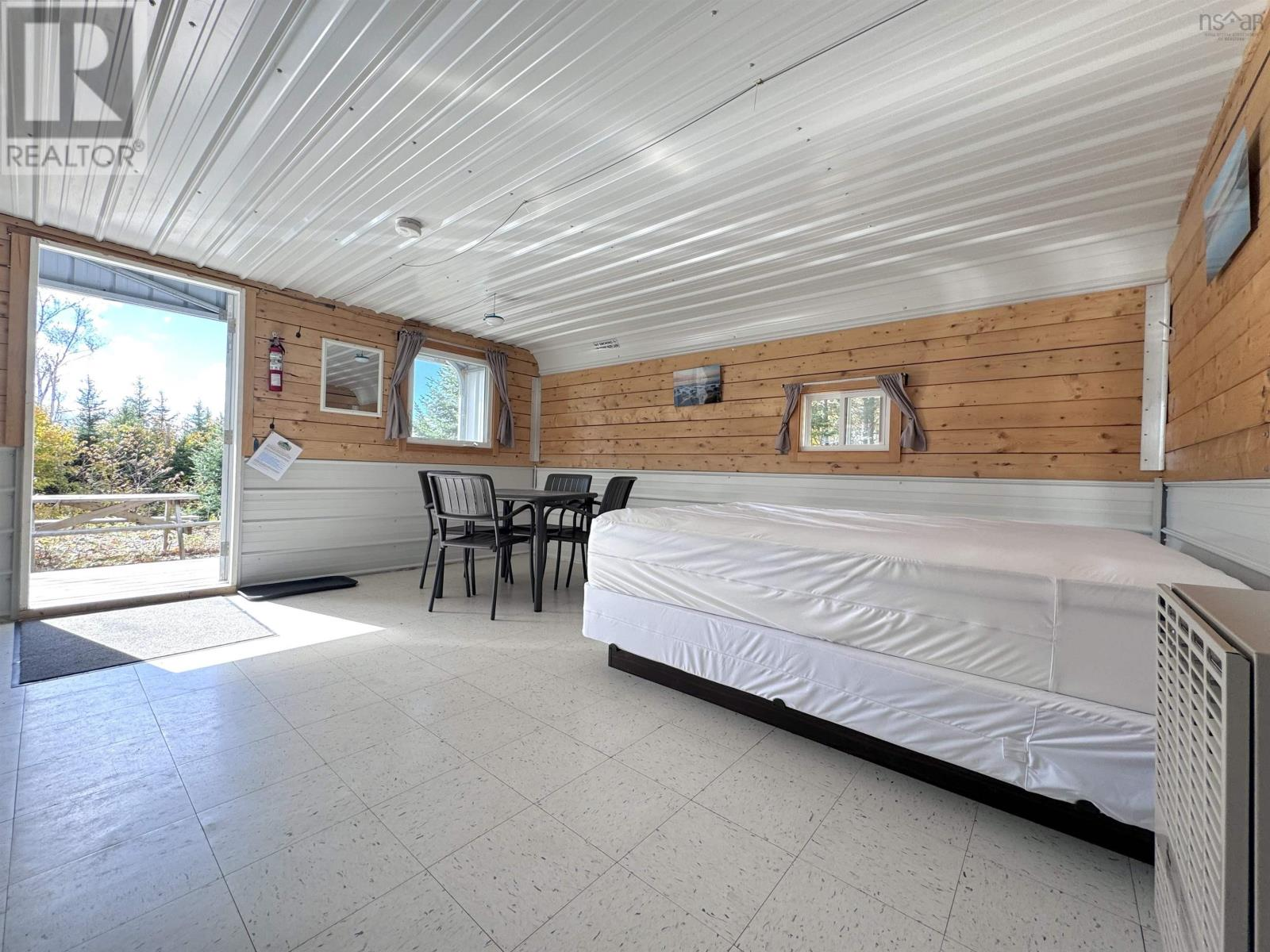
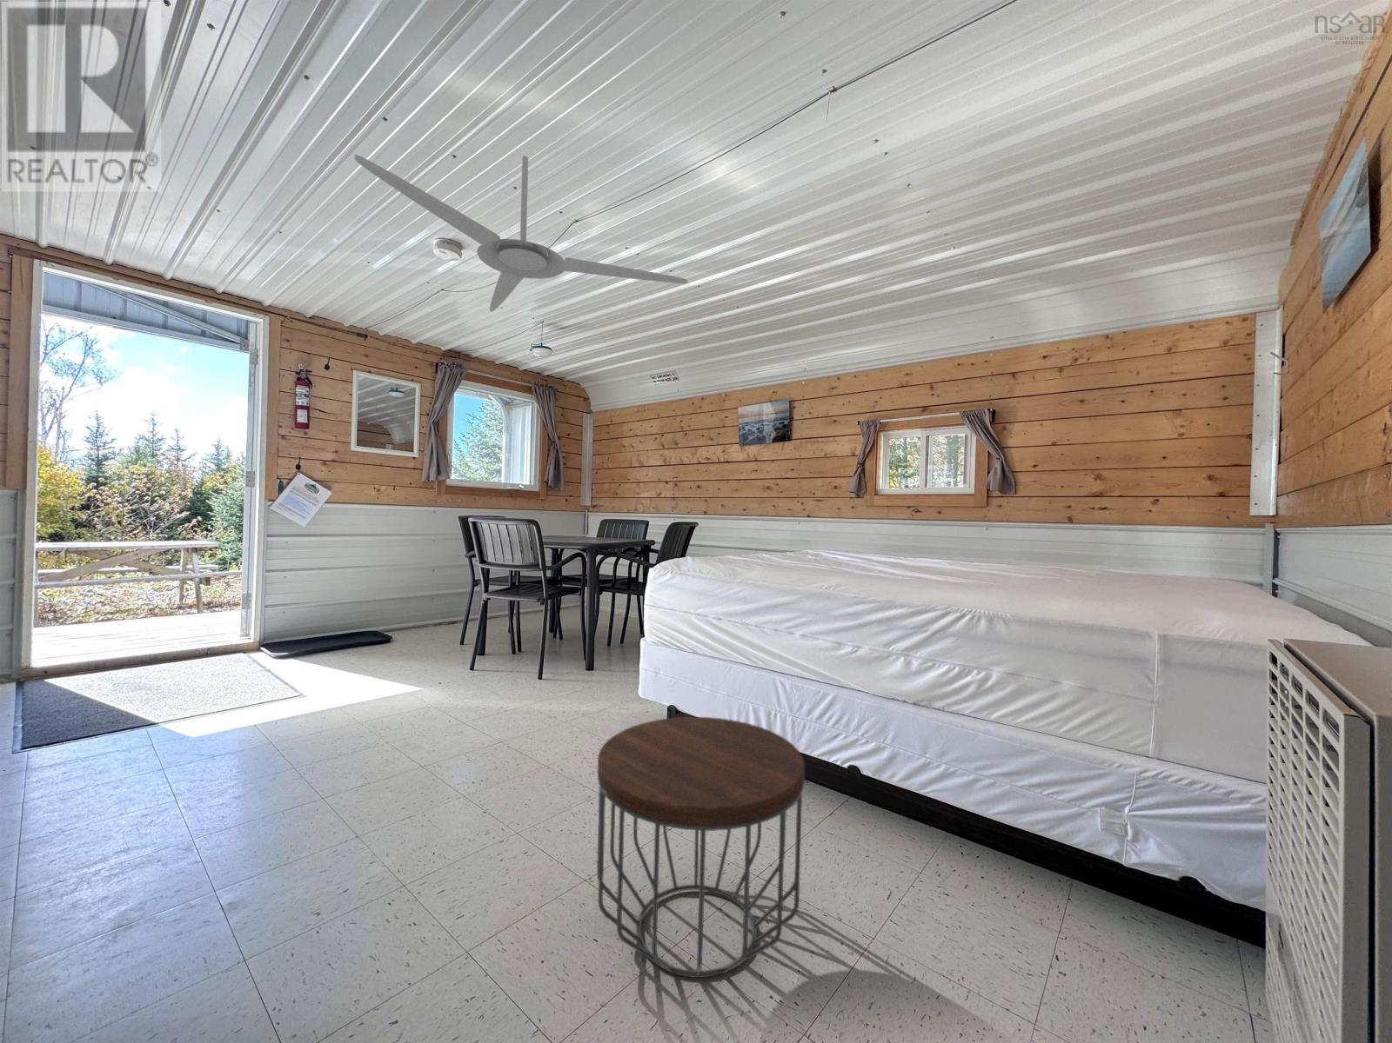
+ side table [596,717,806,978]
+ ceiling fan [354,153,688,313]
